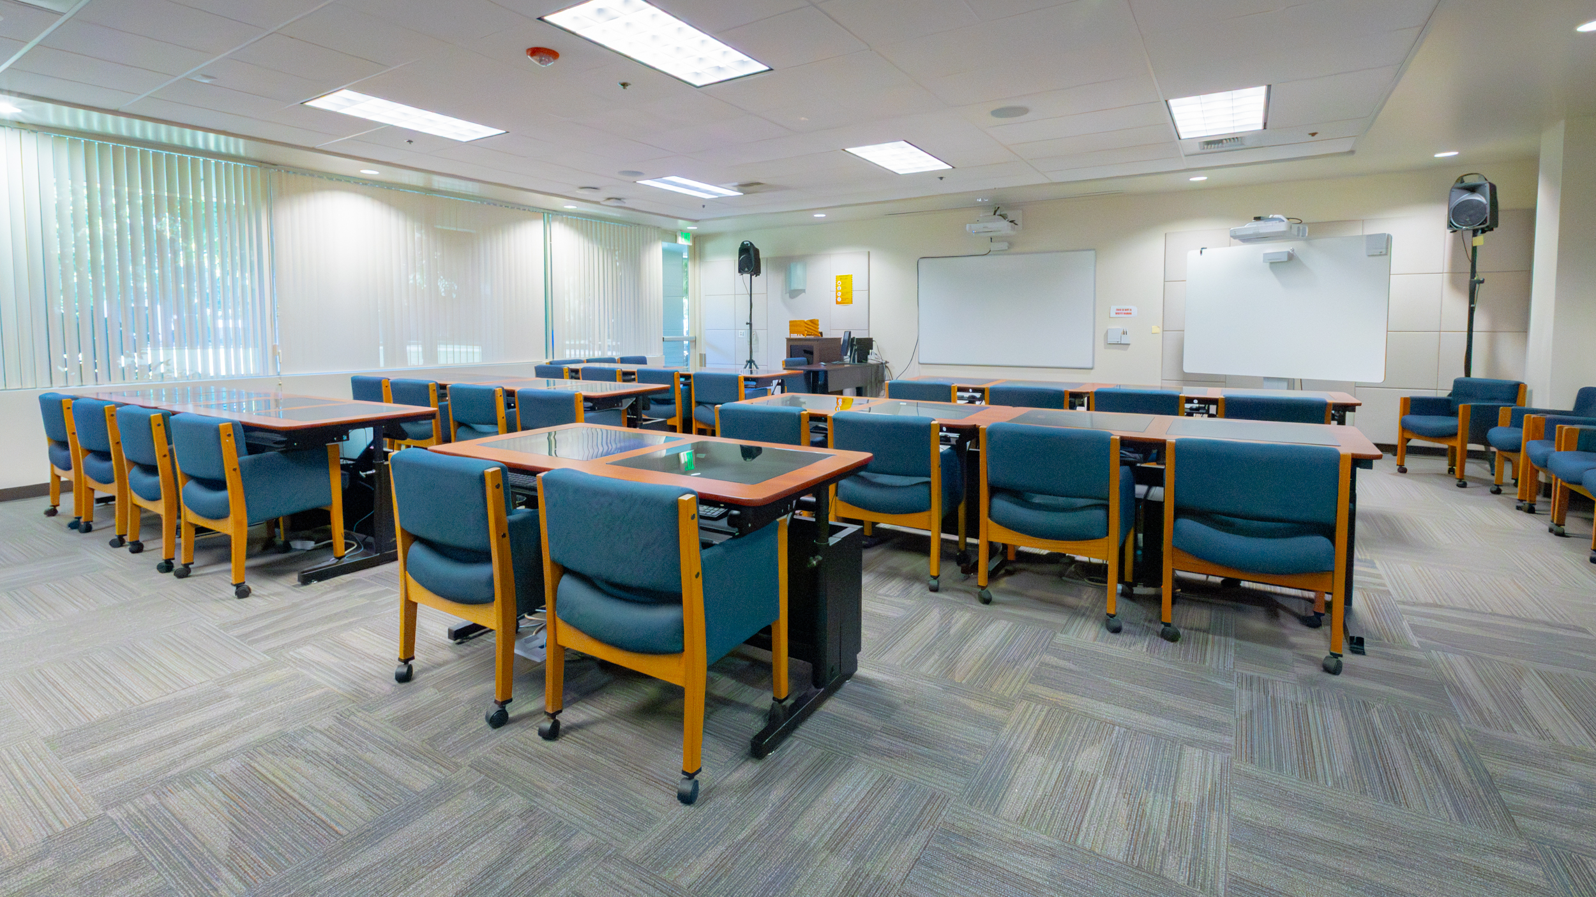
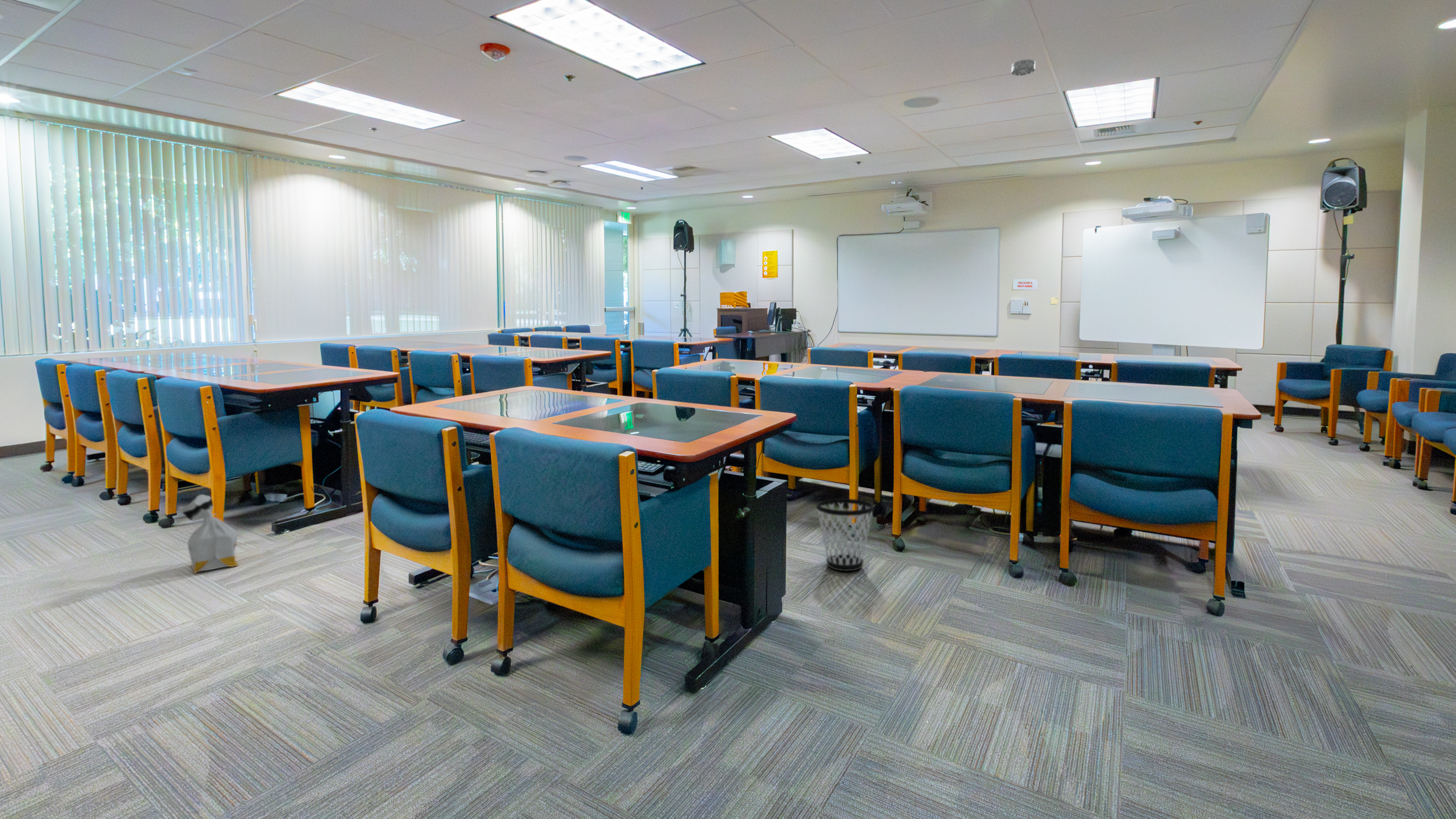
+ wastebasket [816,498,875,572]
+ smoke detector [1011,58,1036,76]
+ bag [178,494,239,574]
